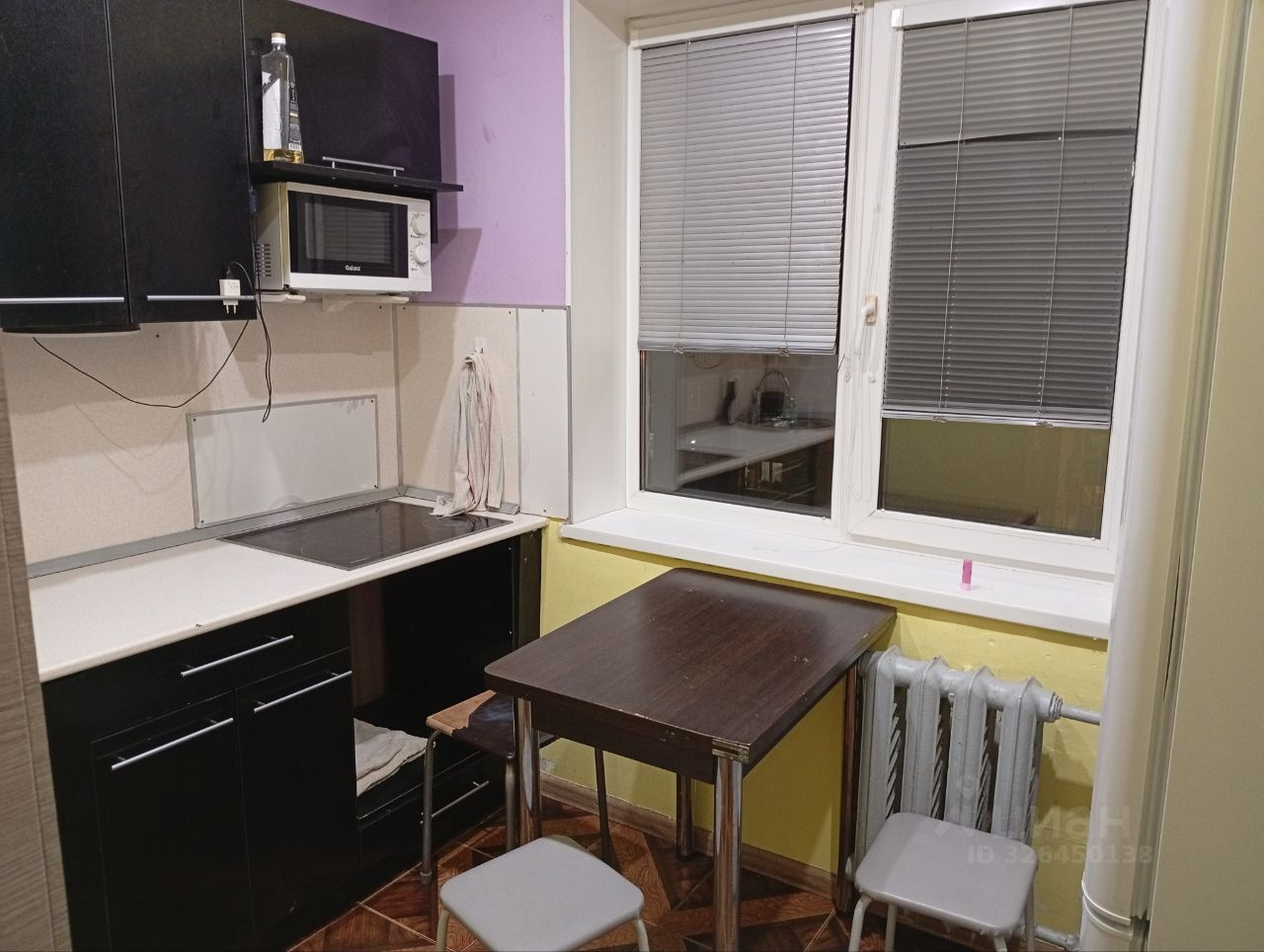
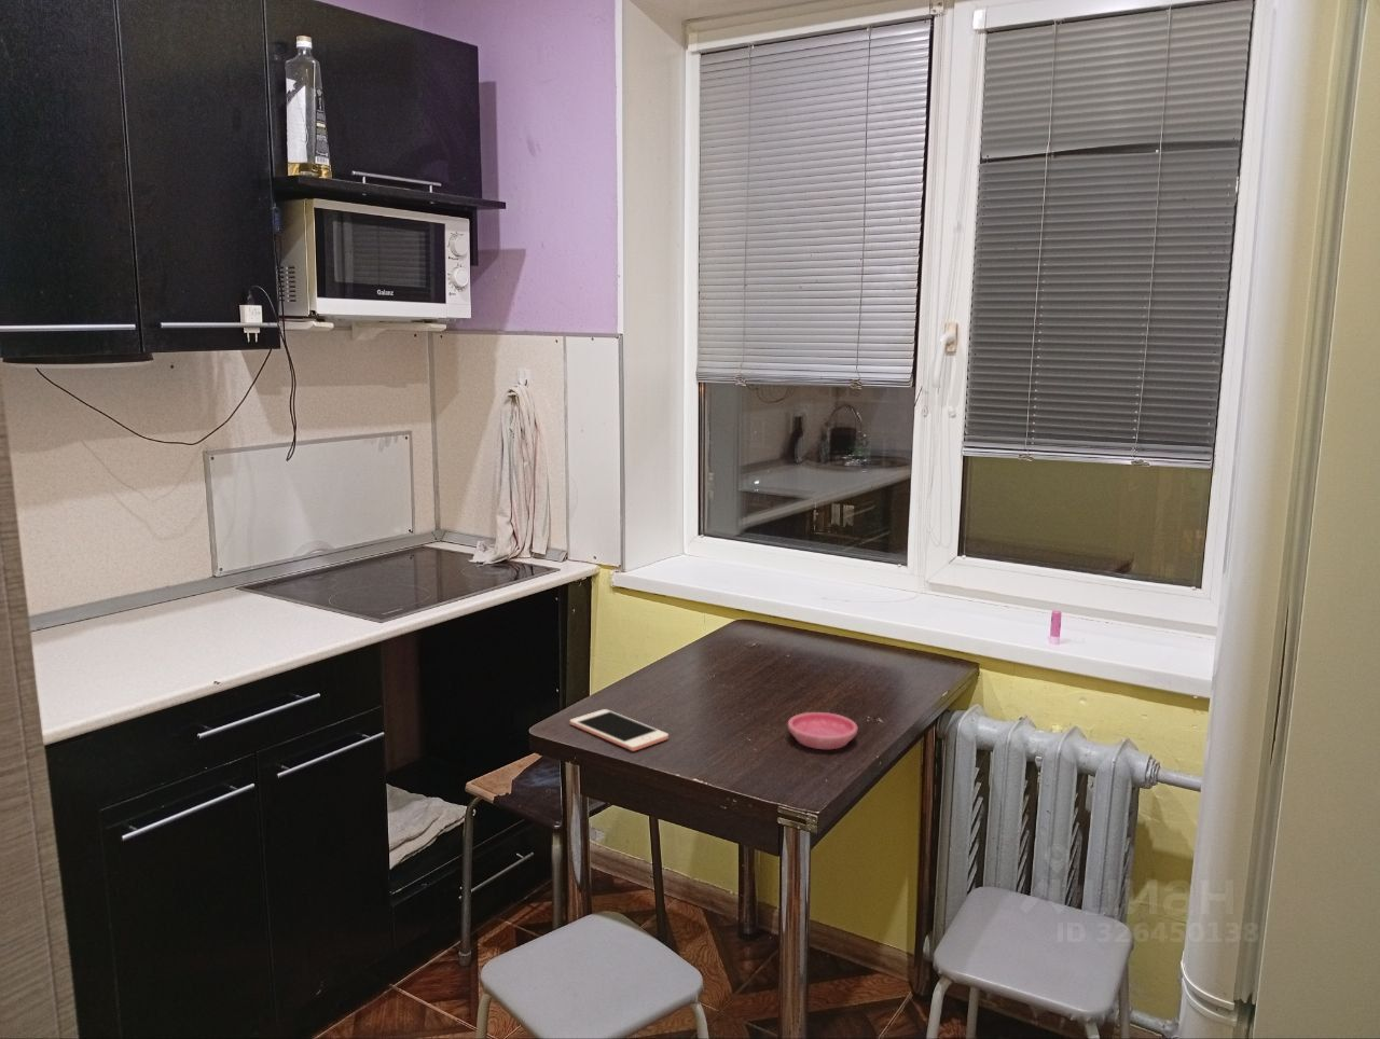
+ cell phone [569,708,669,752]
+ saucer [787,712,858,750]
